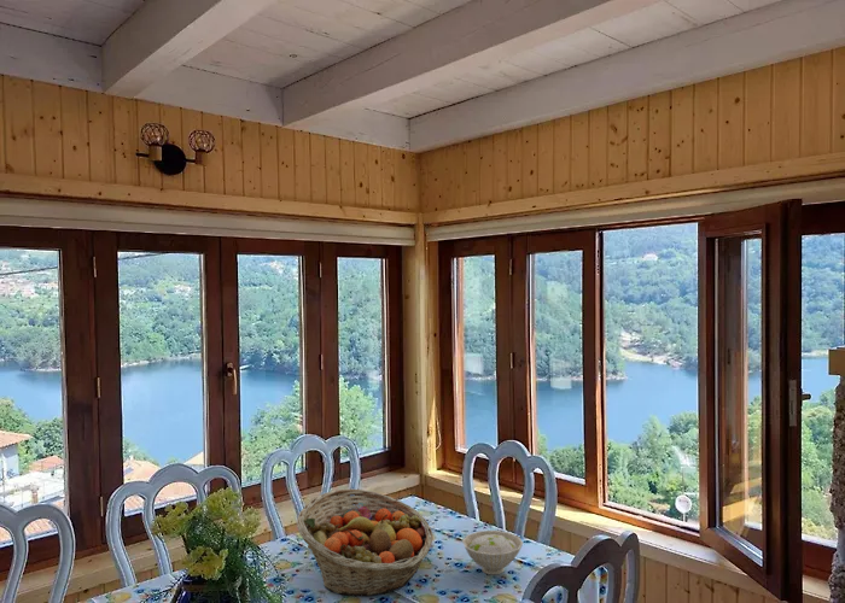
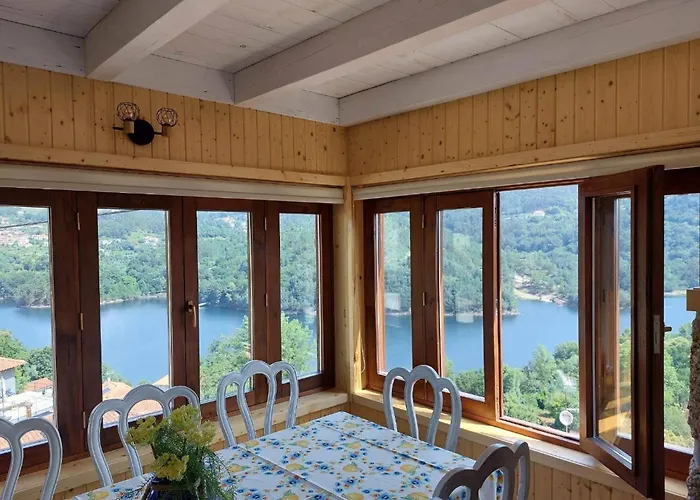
- fruit basket [296,488,435,597]
- bowl [461,529,524,575]
